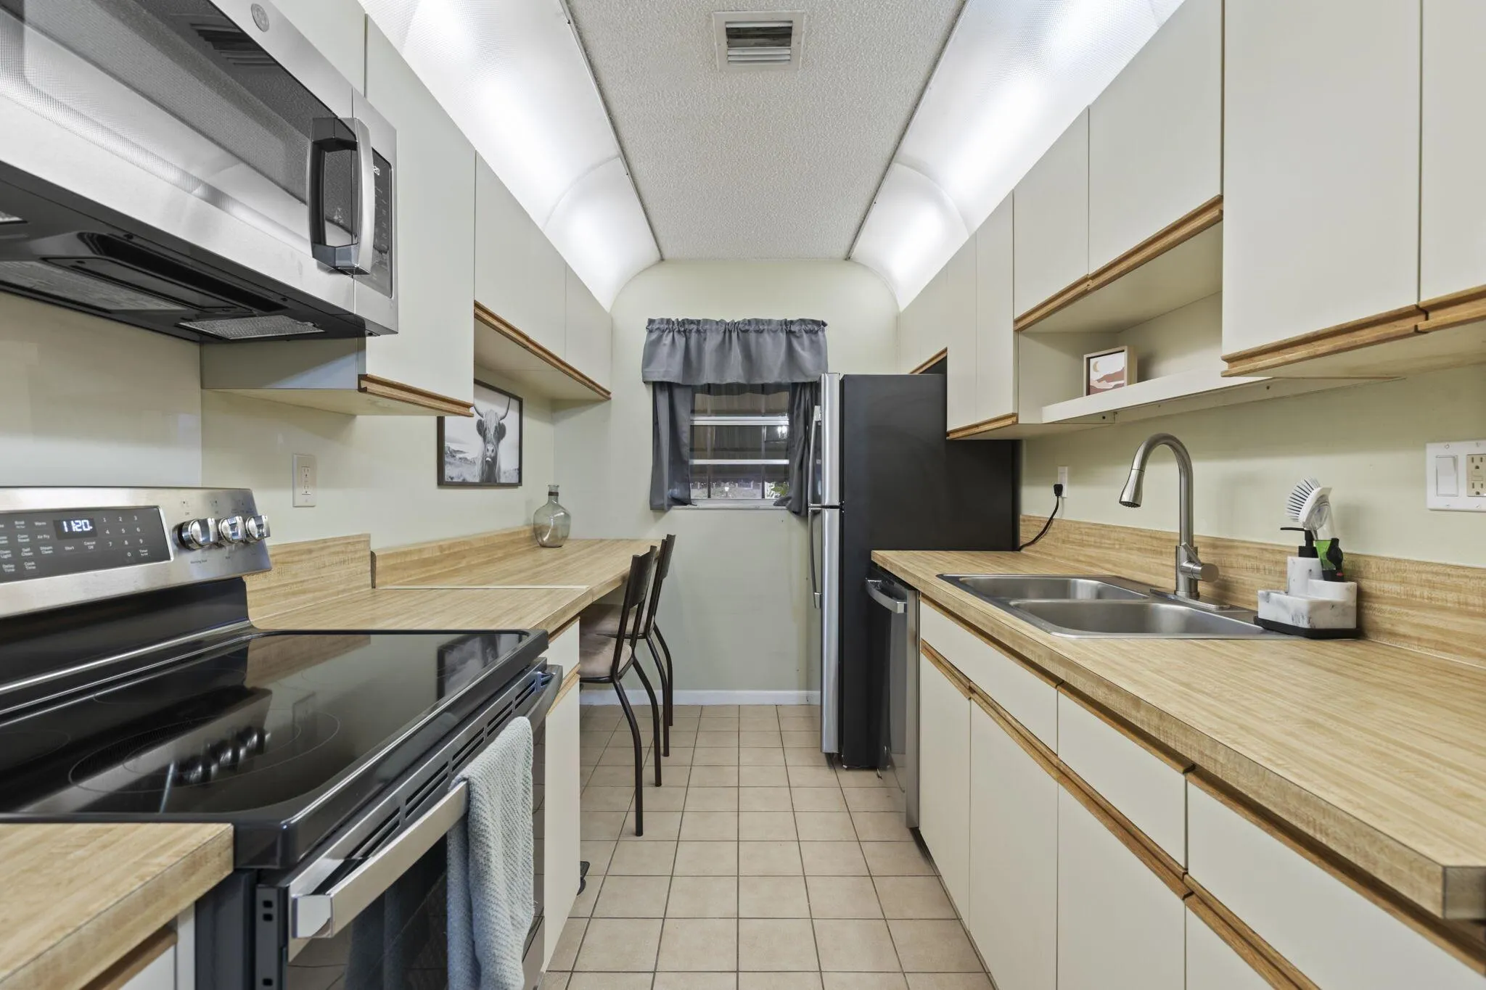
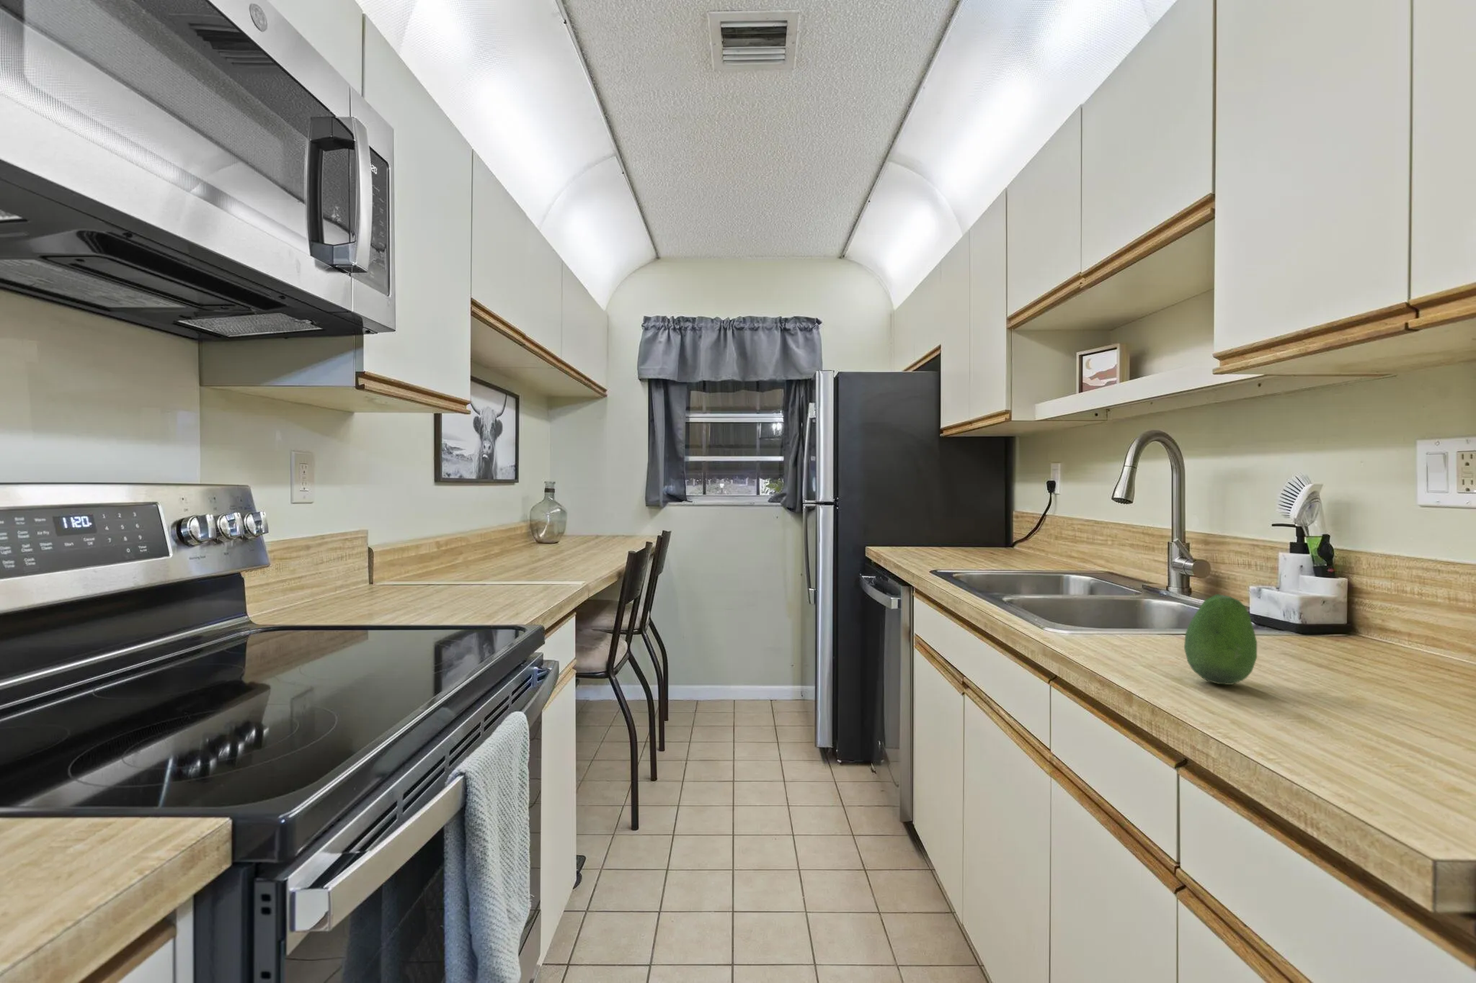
+ fruit [1183,594,1258,686]
